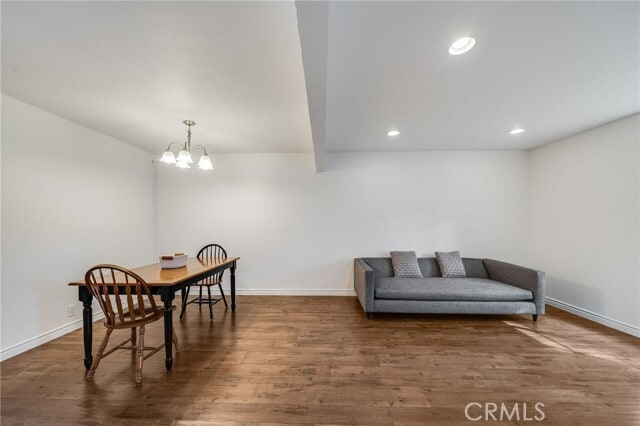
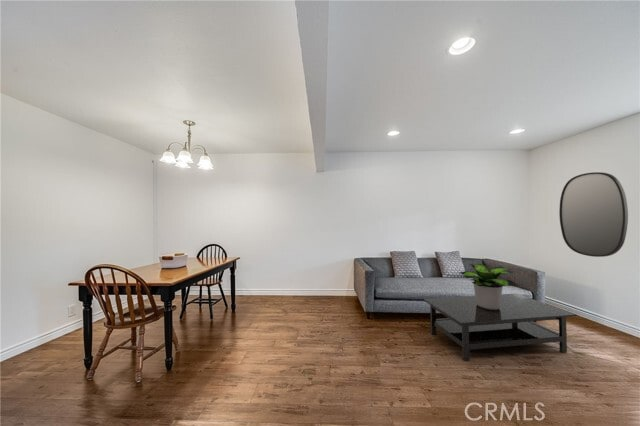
+ home mirror [558,171,629,258]
+ potted plant [458,263,520,310]
+ coffee table [422,293,577,362]
